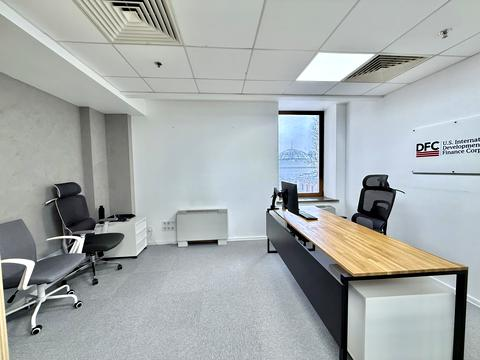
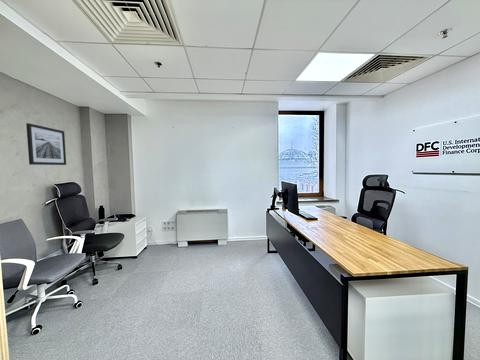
+ wall art [25,122,67,166]
